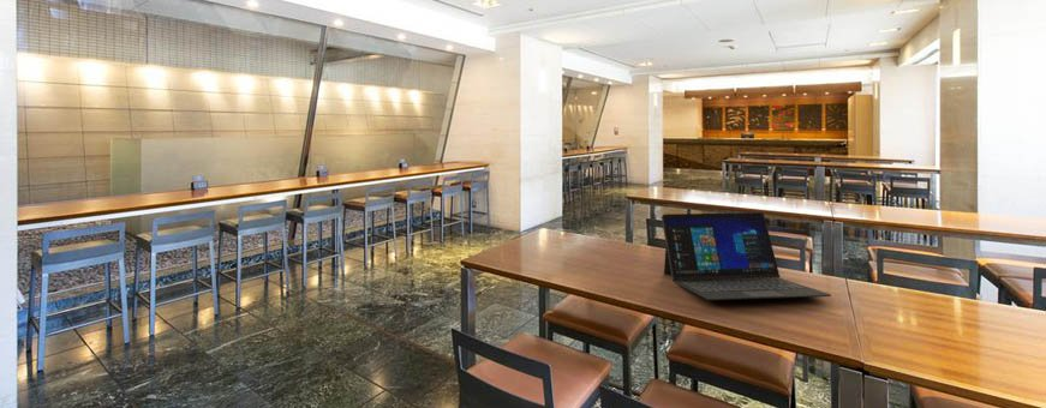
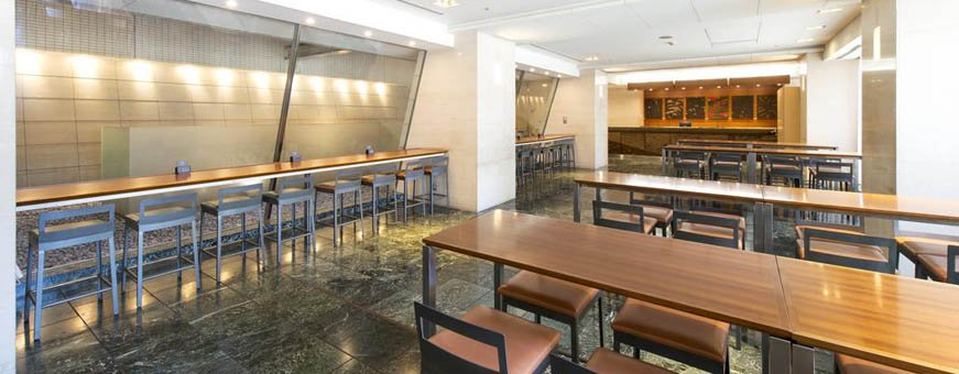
- laptop [661,211,832,301]
